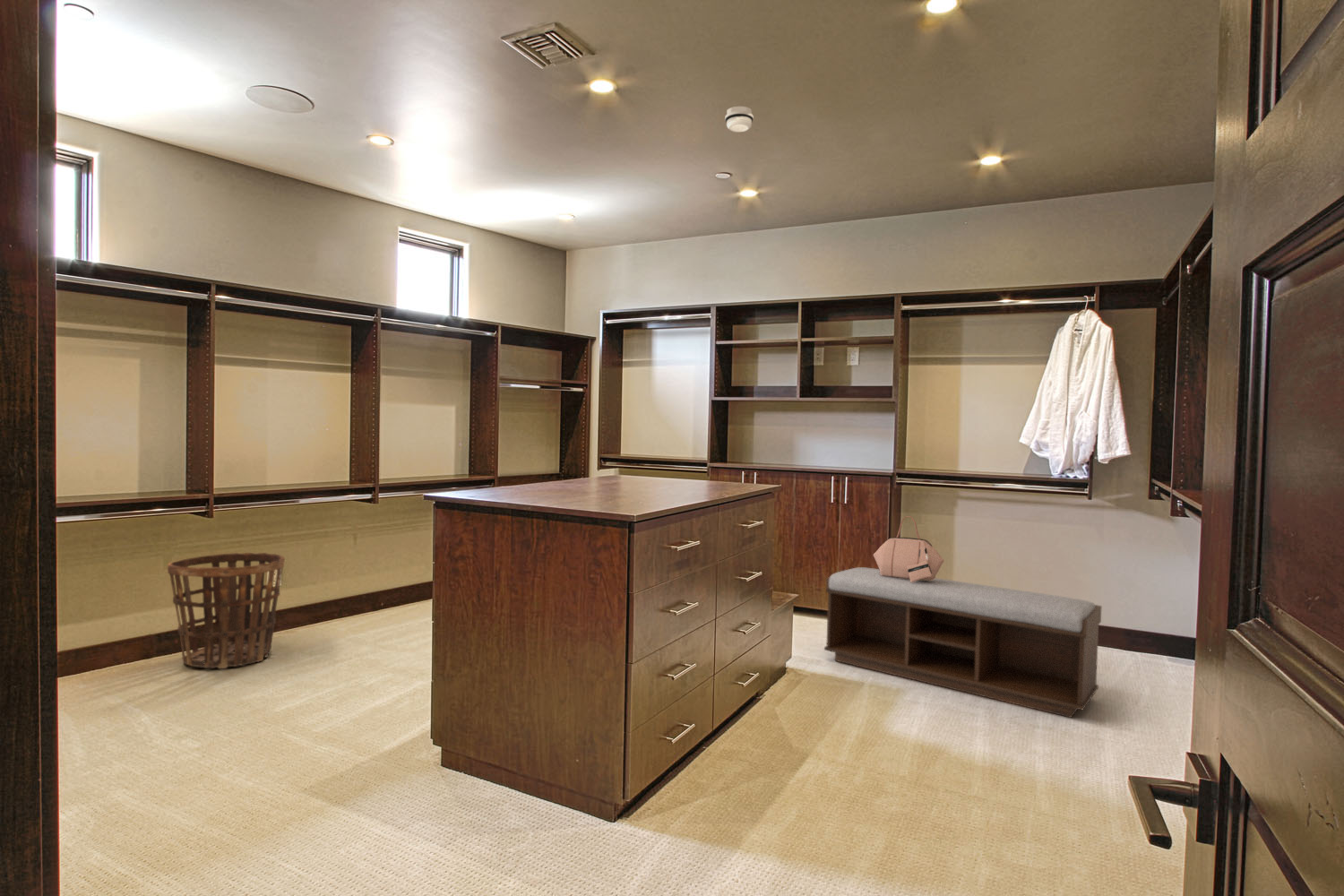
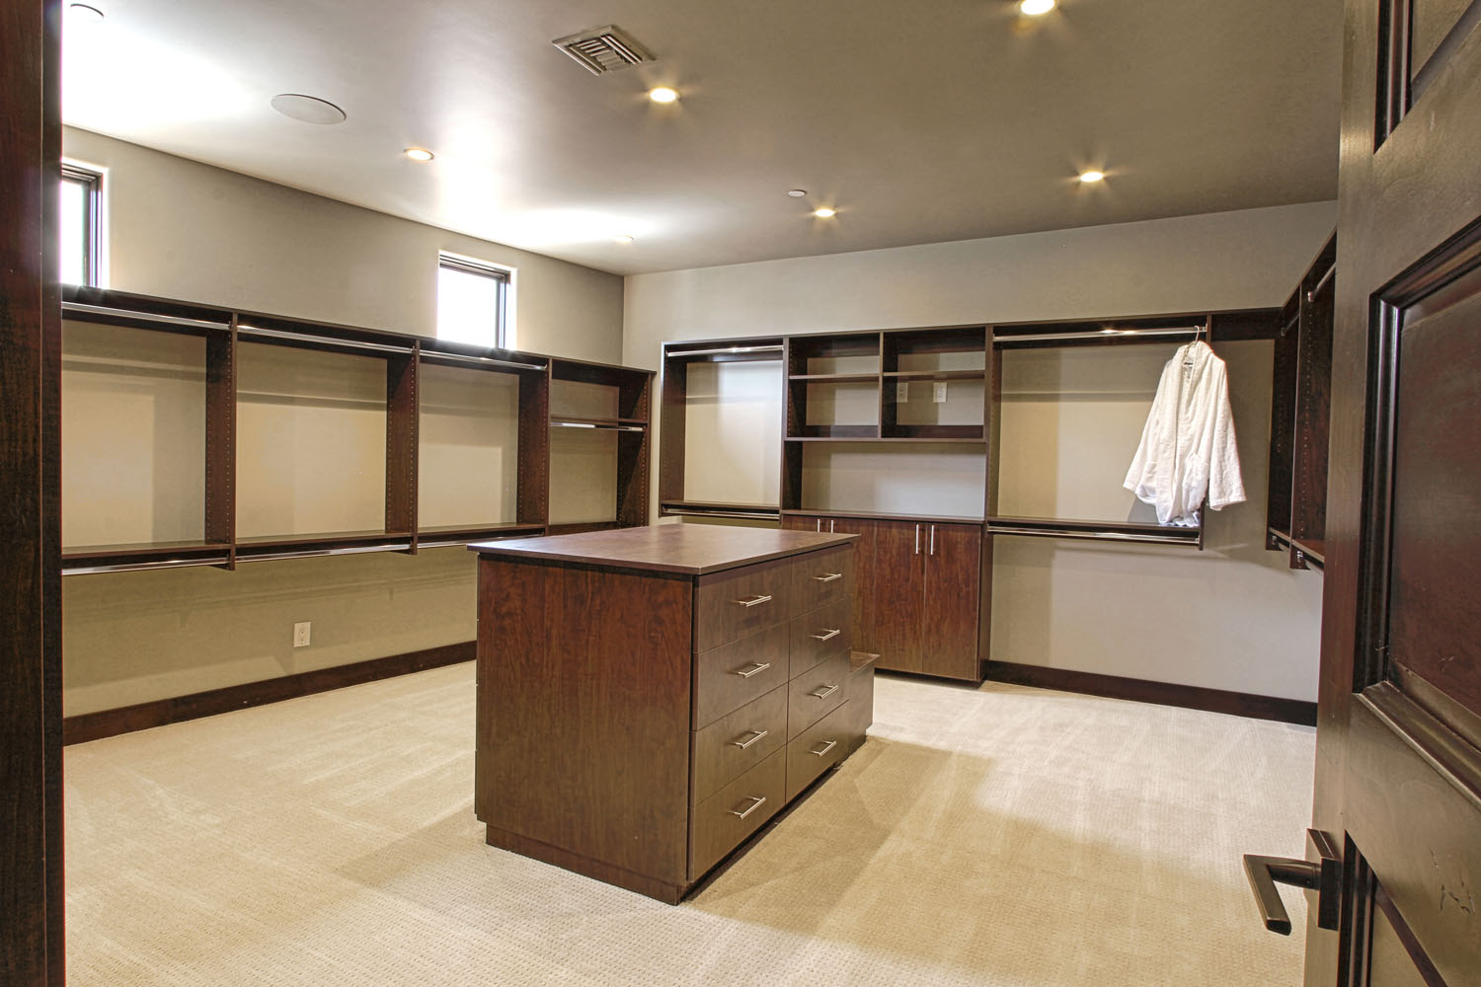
- smoke detector [724,106,754,133]
- bench [823,566,1103,719]
- handbag [873,515,944,582]
- basket [167,552,286,669]
